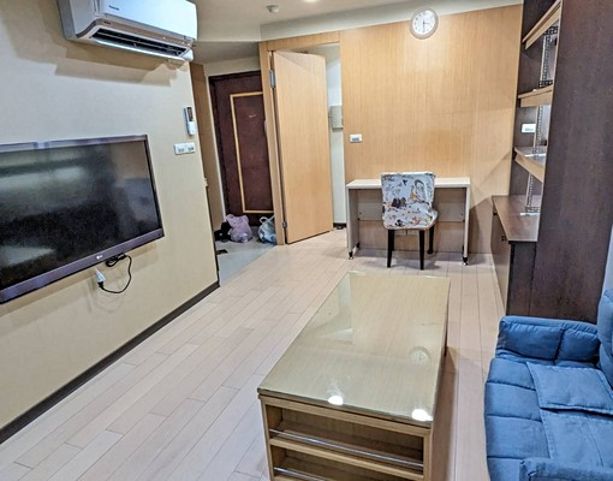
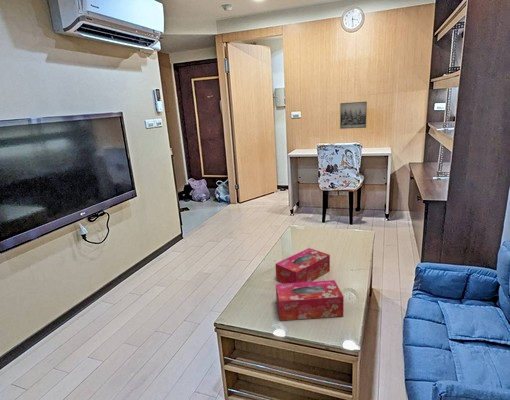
+ tissue box [274,247,331,284]
+ wall art [339,101,368,130]
+ tissue box [275,279,345,322]
